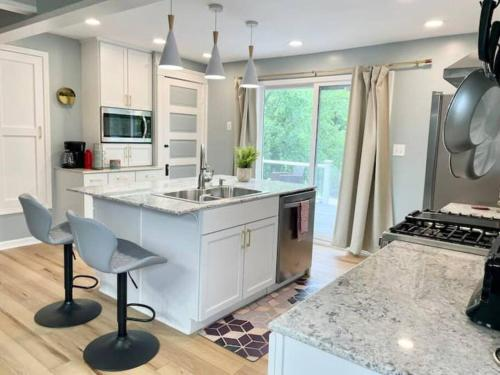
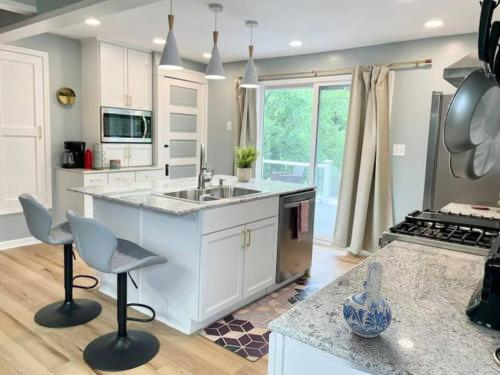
+ ceramic pitcher [342,259,393,339]
